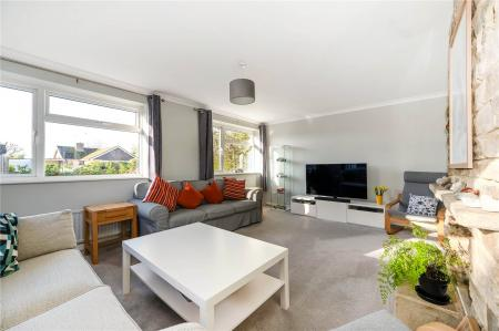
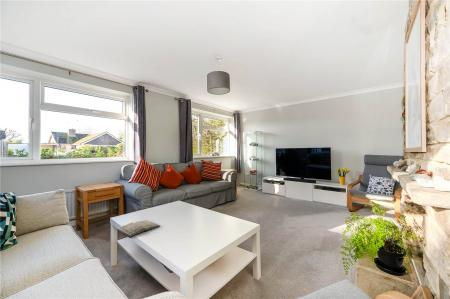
+ diary [117,219,161,238]
